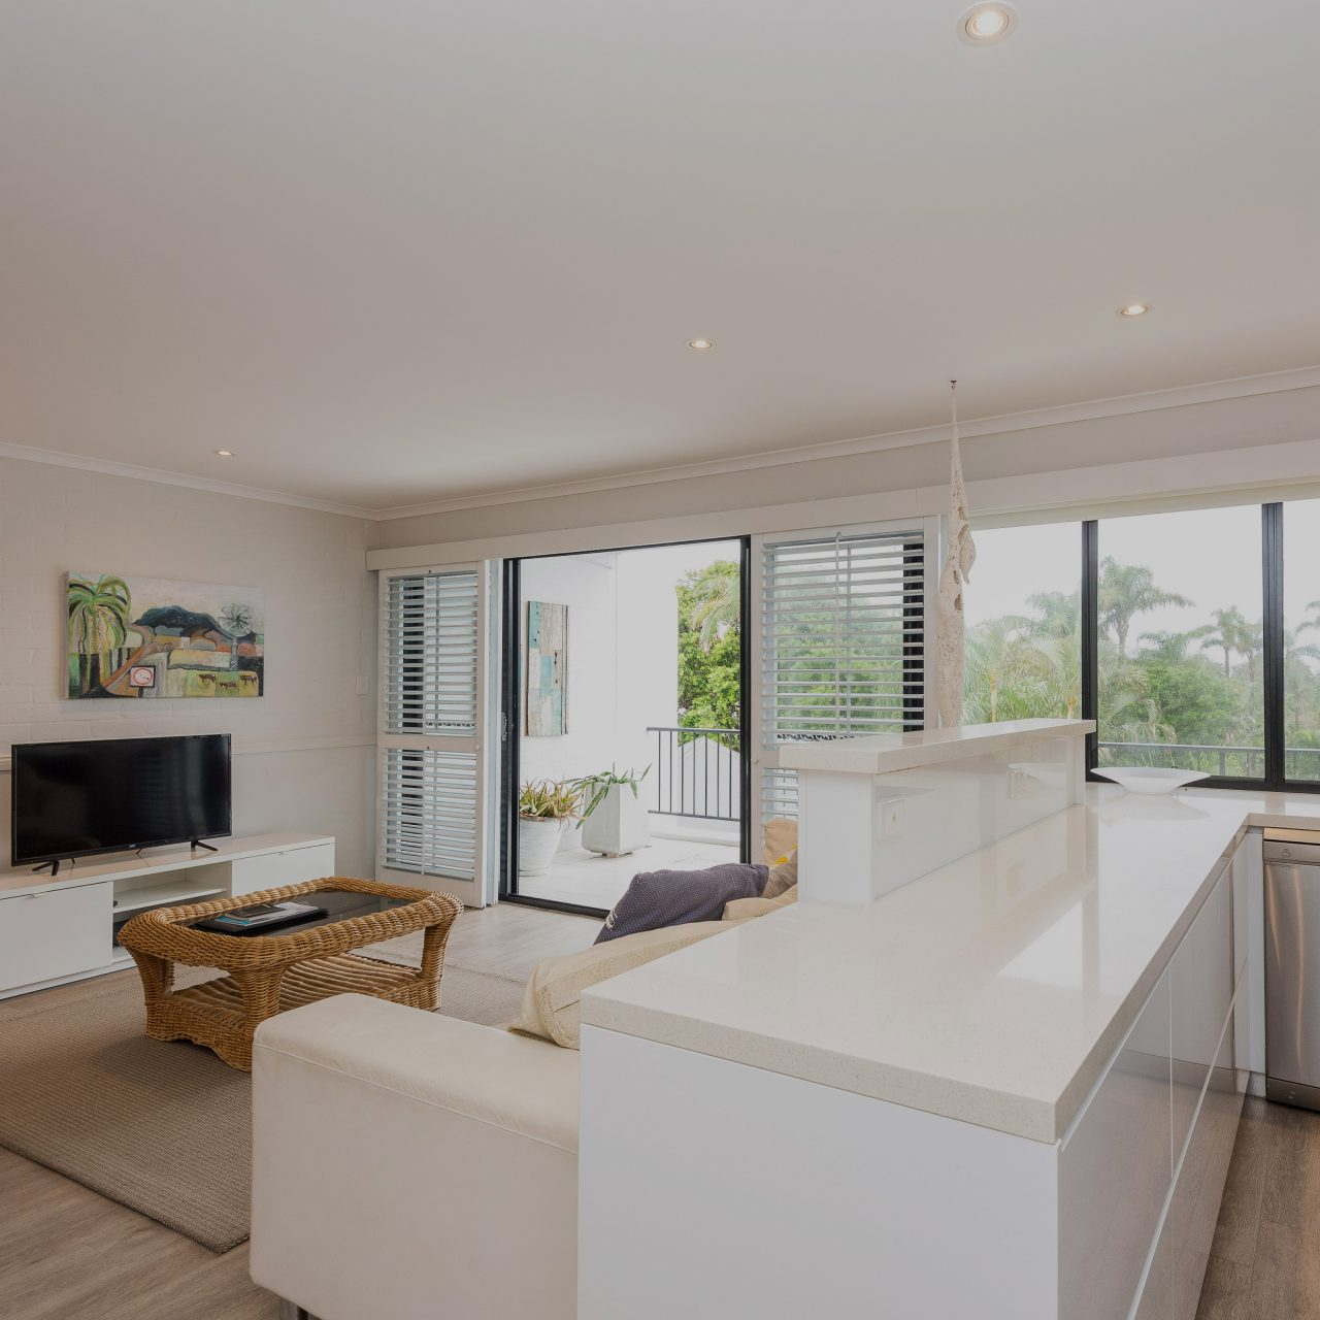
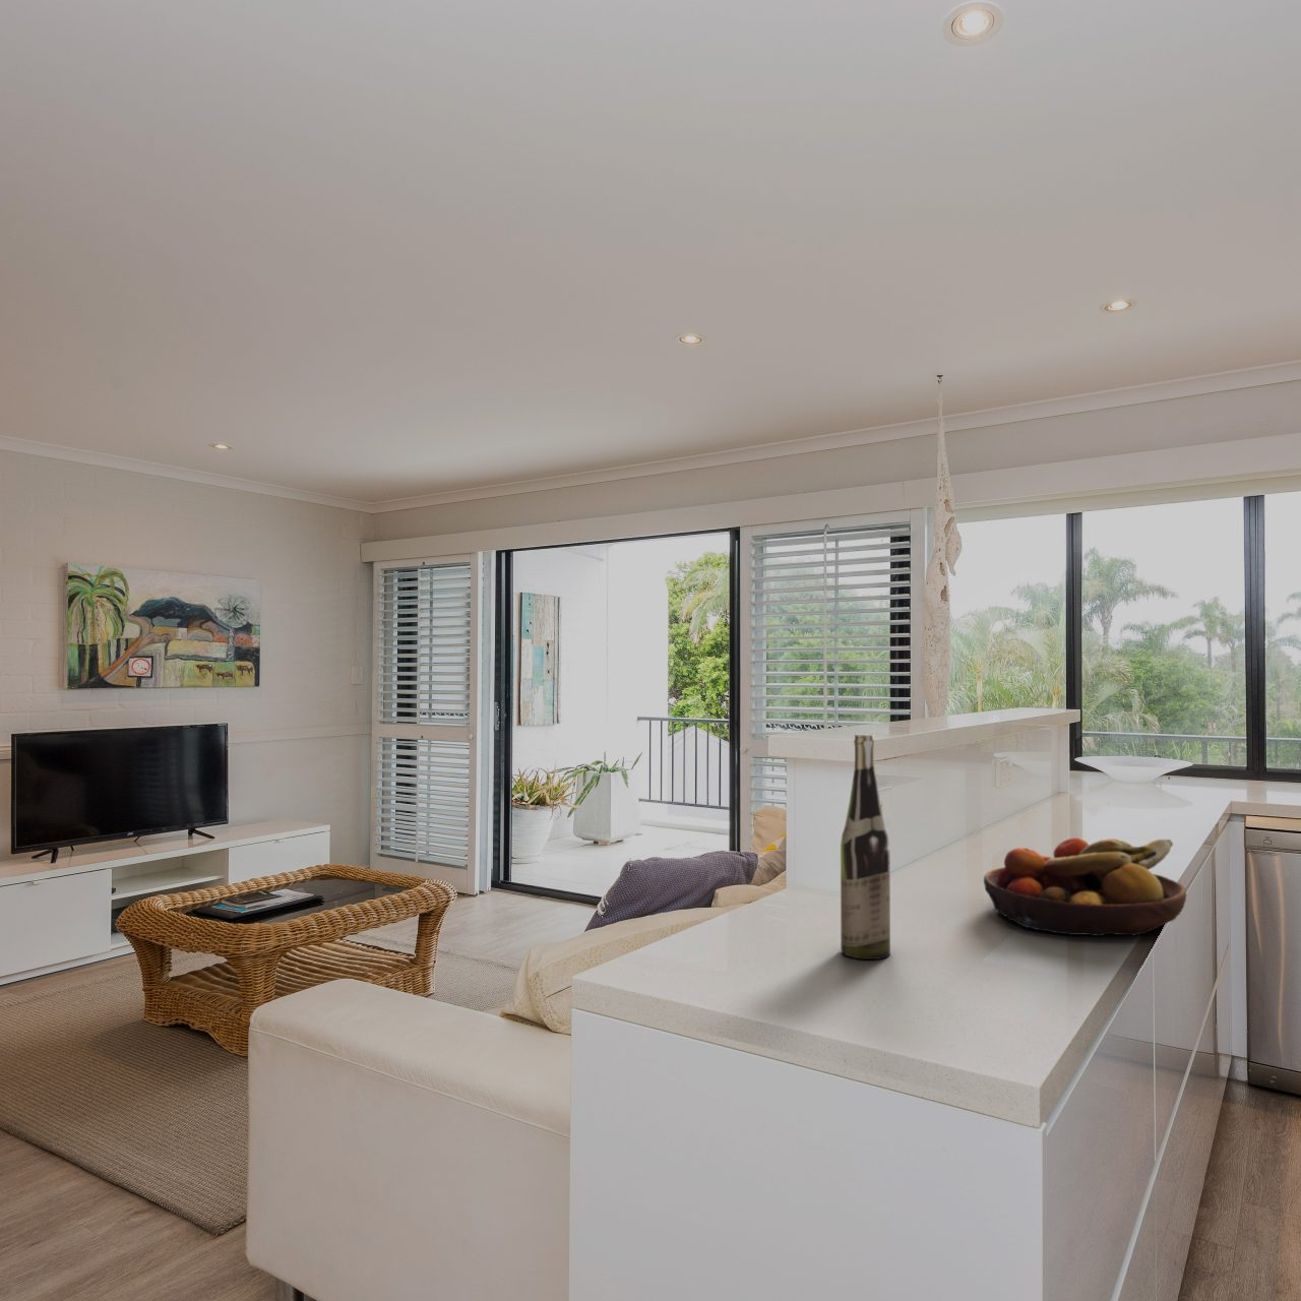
+ fruit bowl [983,836,1187,938]
+ wine bottle [840,734,891,960]
